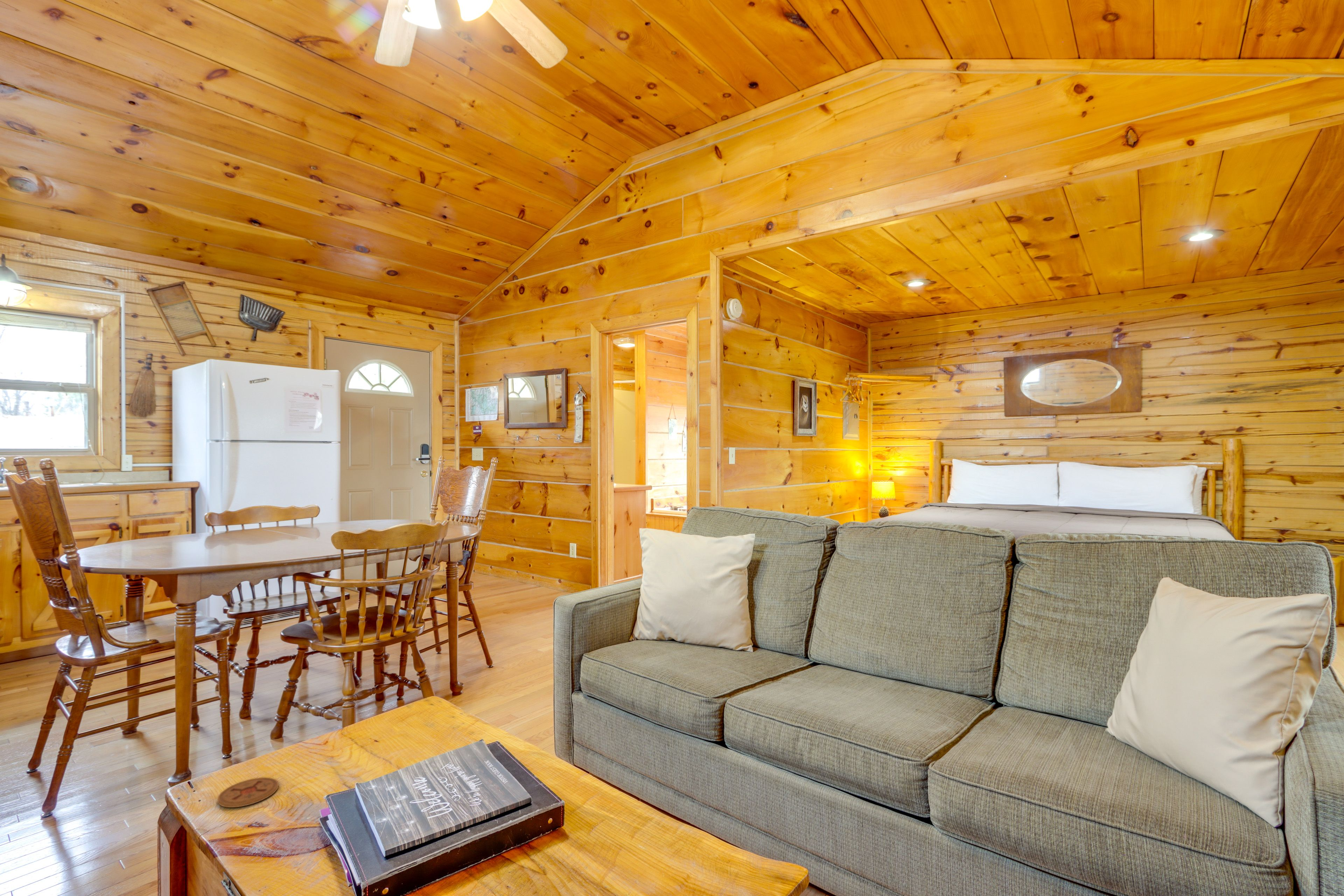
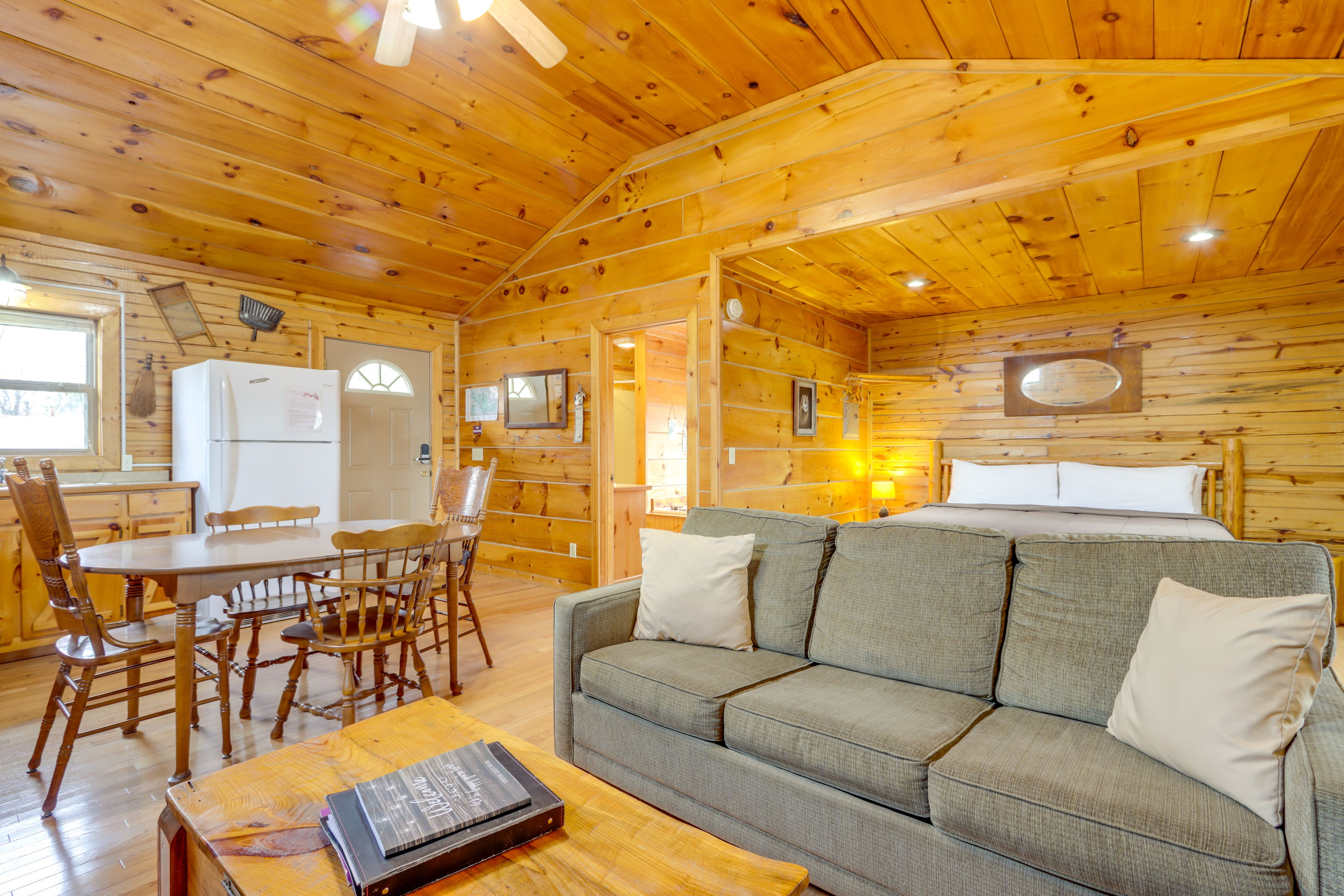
- coaster [217,777,279,808]
